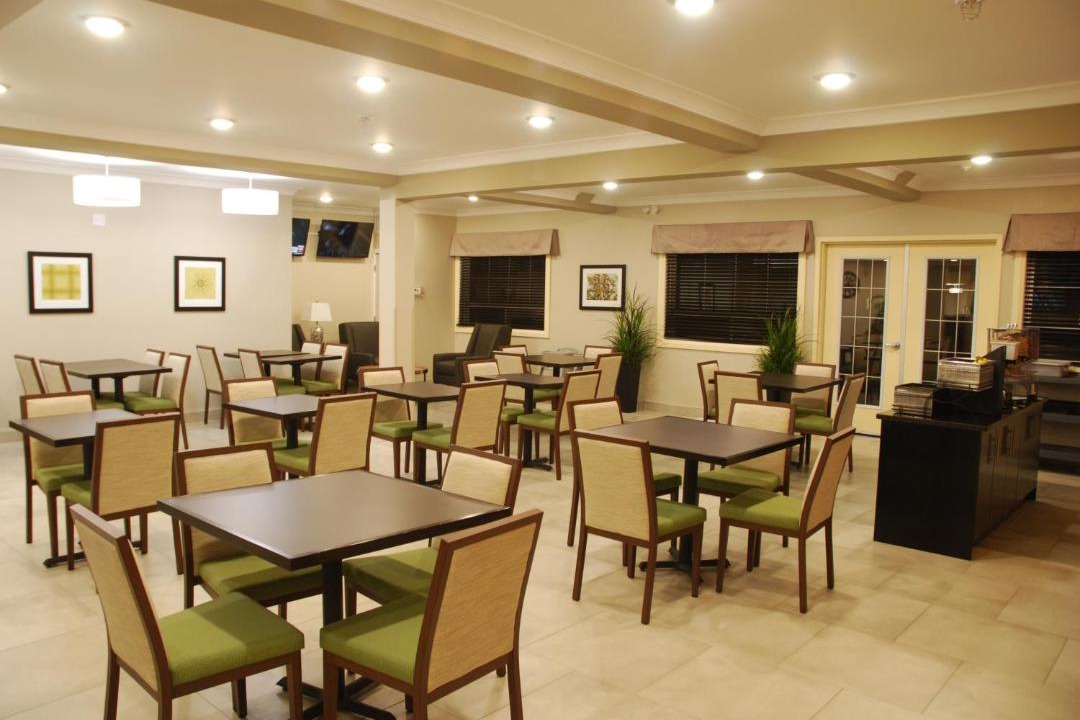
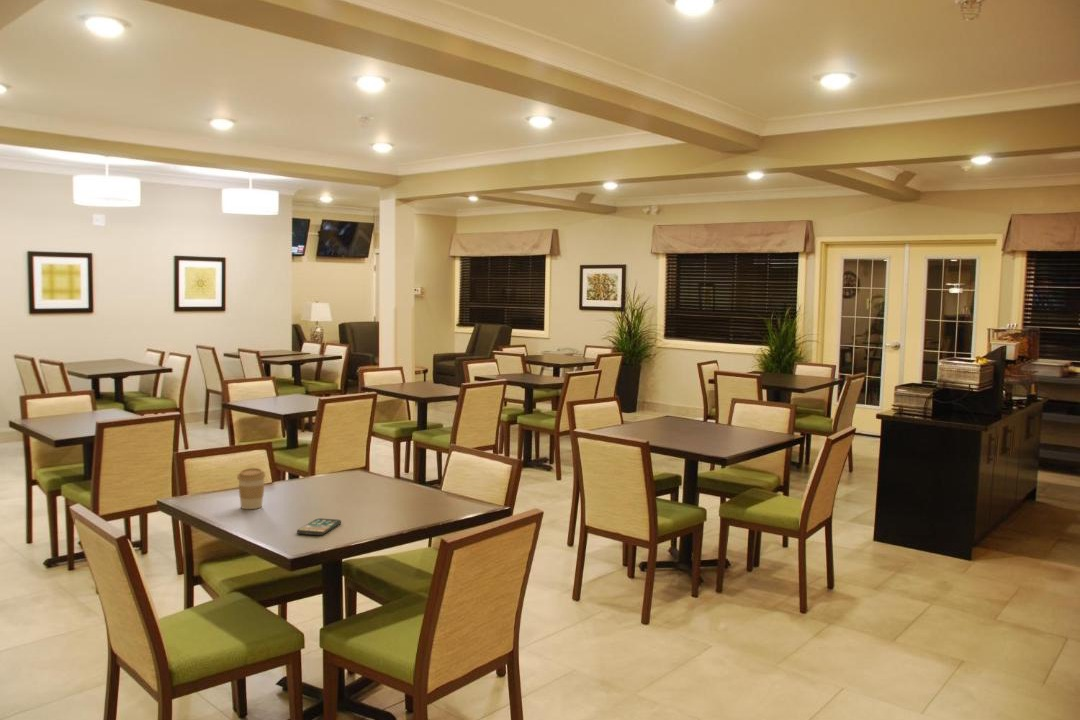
+ coffee cup [236,467,267,510]
+ smartphone [296,517,342,536]
